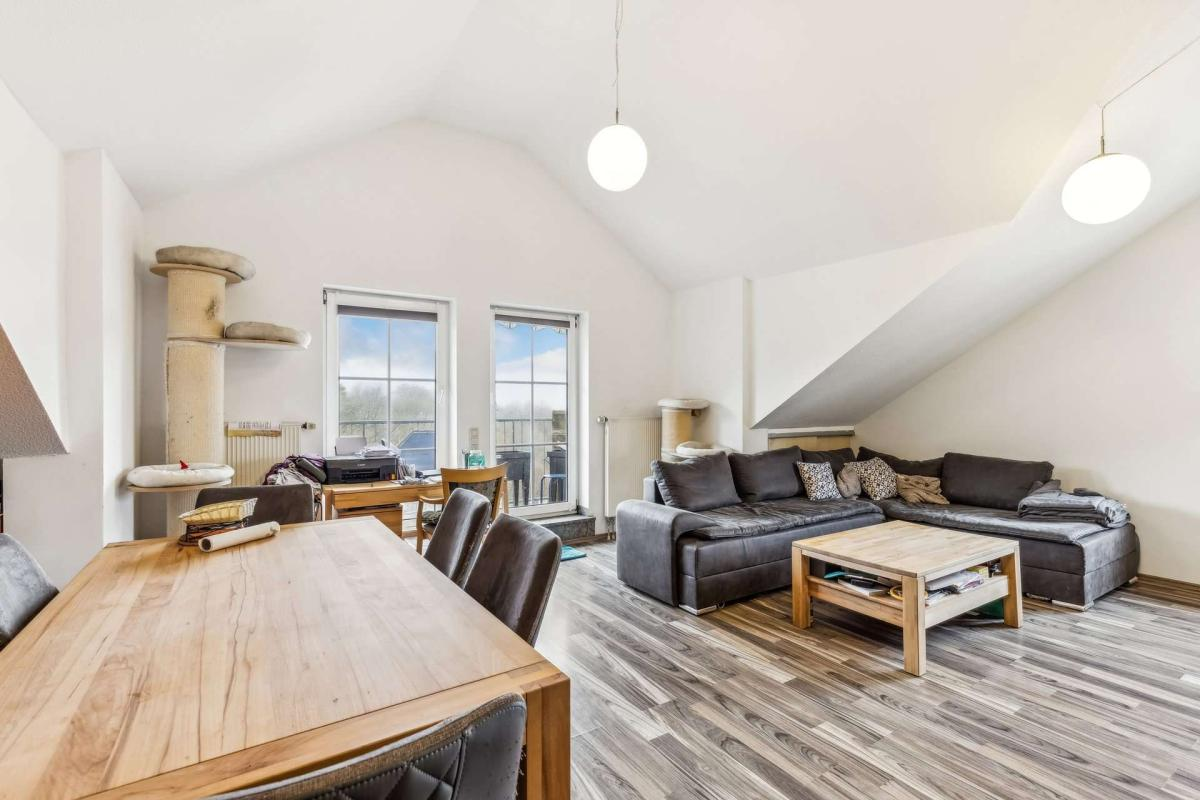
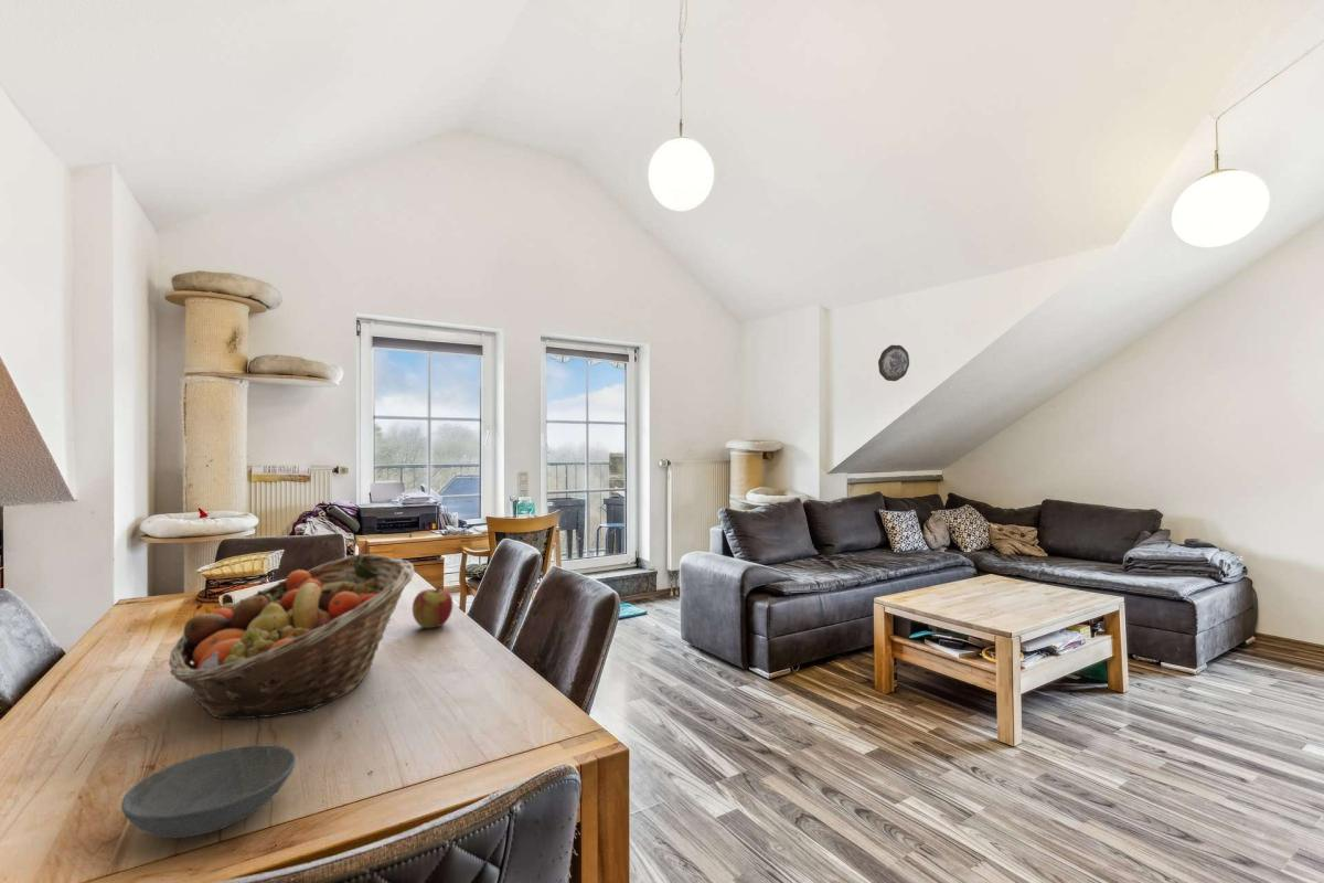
+ decorative plate [877,344,910,382]
+ apple [412,586,453,629]
+ fruit basket [168,553,415,720]
+ bowl [119,744,297,839]
